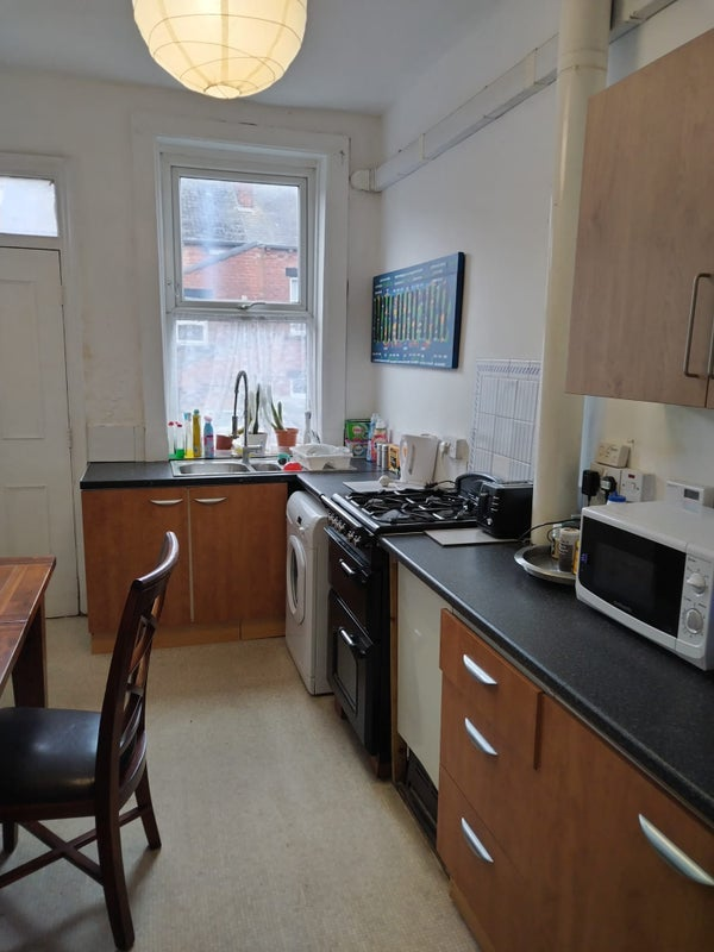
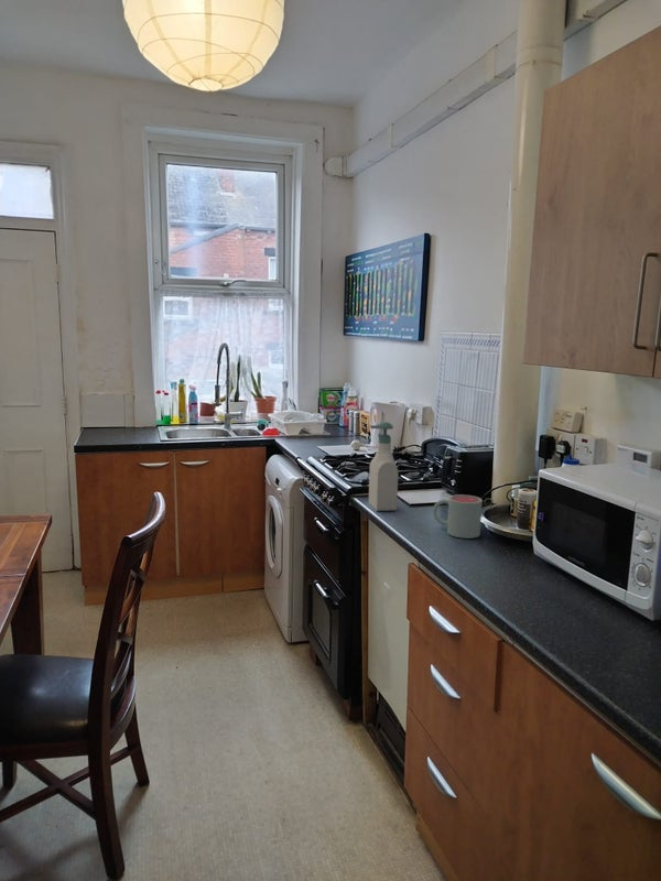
+ soap bottle [368,421,399,512]
+ mug [432,493,484,540]
